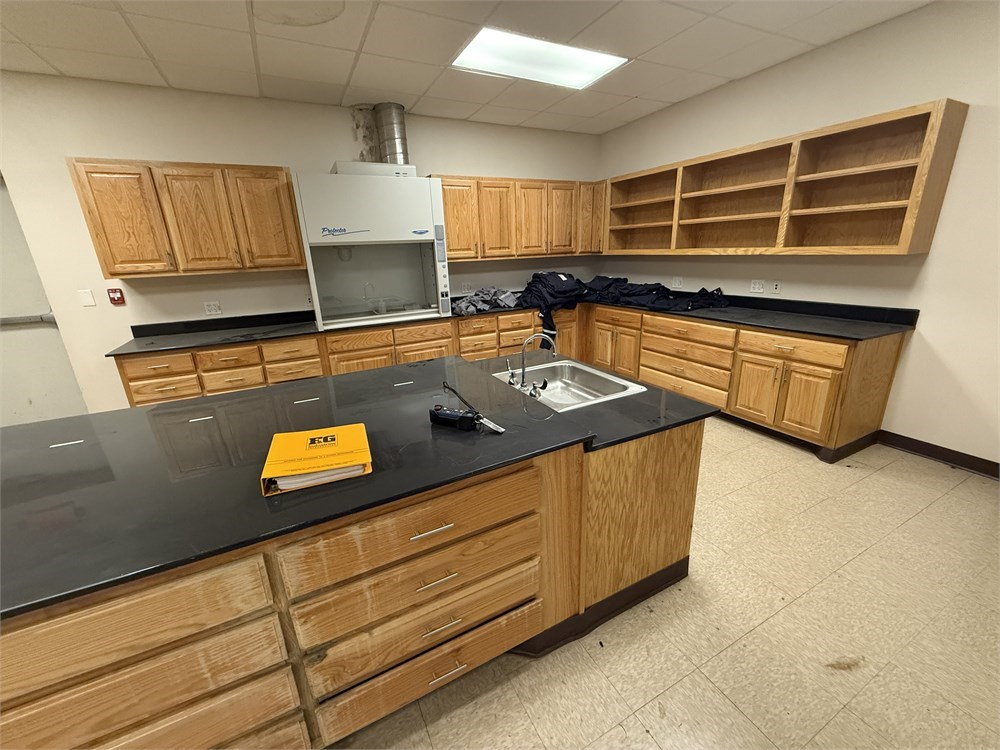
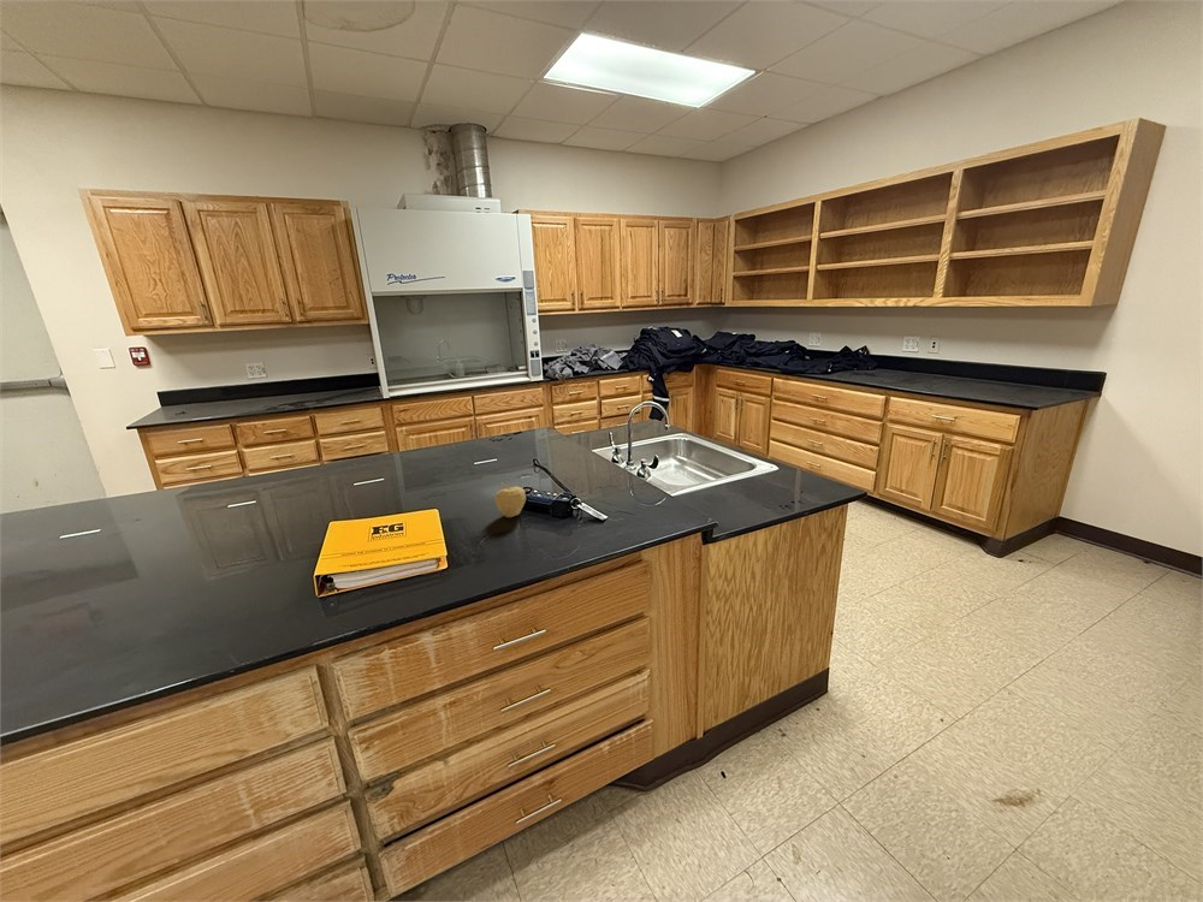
+ fruit [494,481,527,518]
